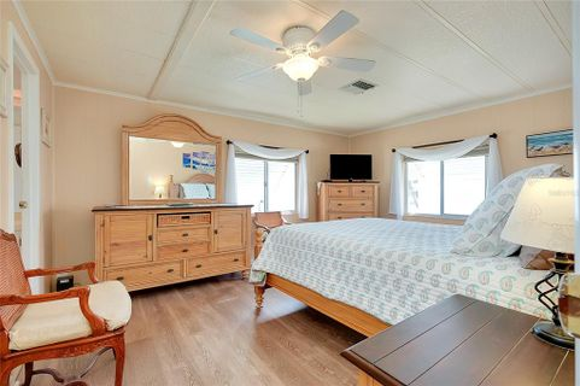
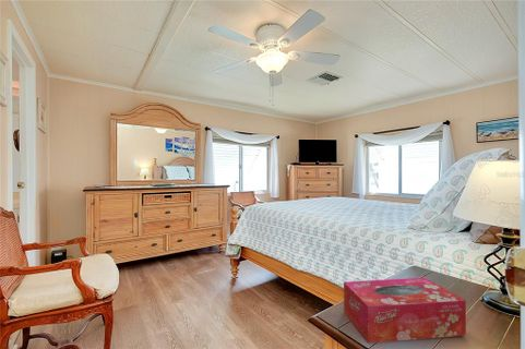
+ tissue box [343,277,467,345]
